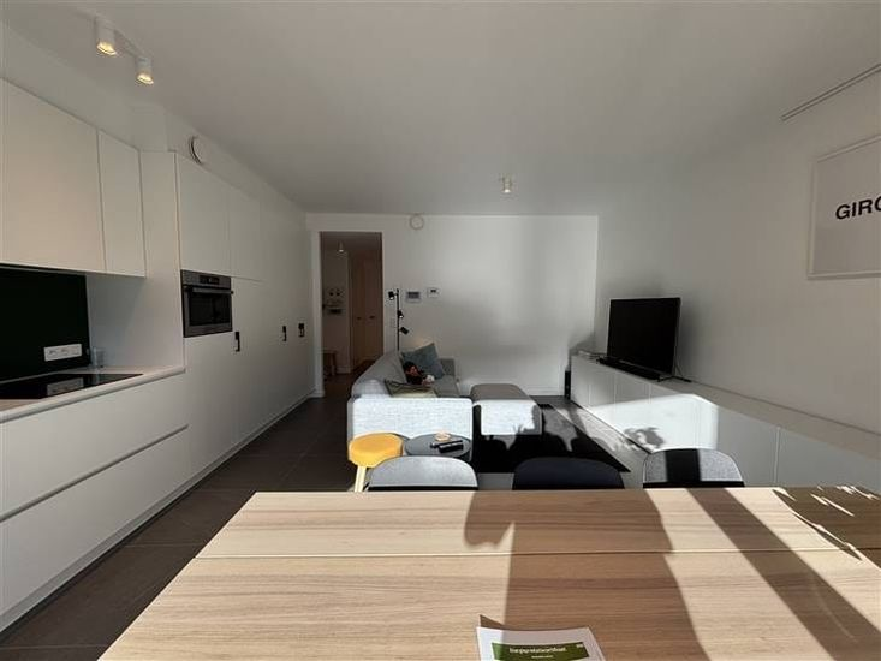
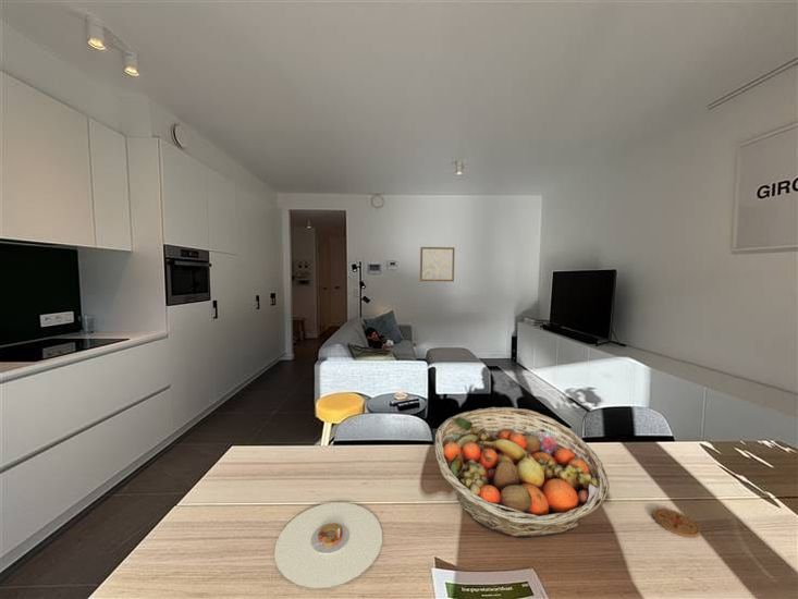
+ wall art [419,246,456,282]
+ fruit basket [434,406,611,539]
+ coaster [652,508,701,538]
+ plate [273,501,383,589]
